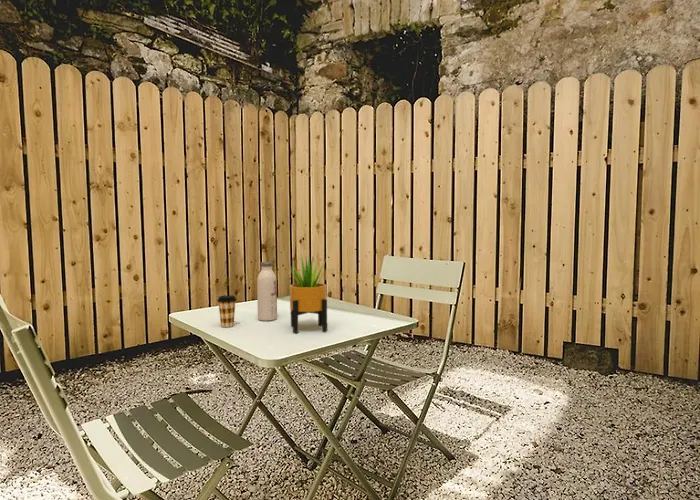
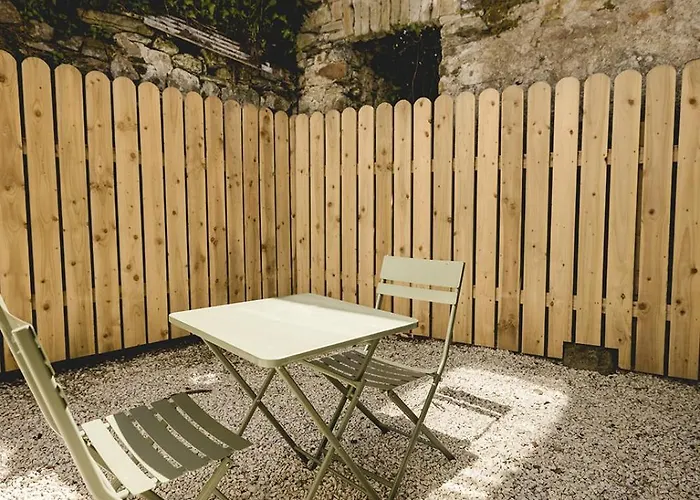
- potted plant [288,254,328,334]
- water bottle [256,261,278,322]
- coffee cup [216,294,238,328]
